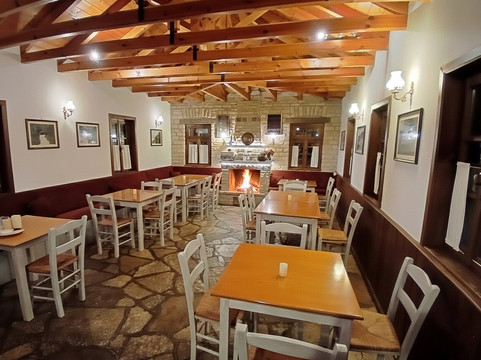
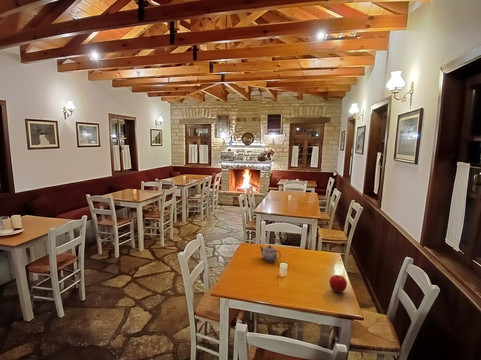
+ teapot [258,244,282,263]
+ fruit [328,274,348,294]
